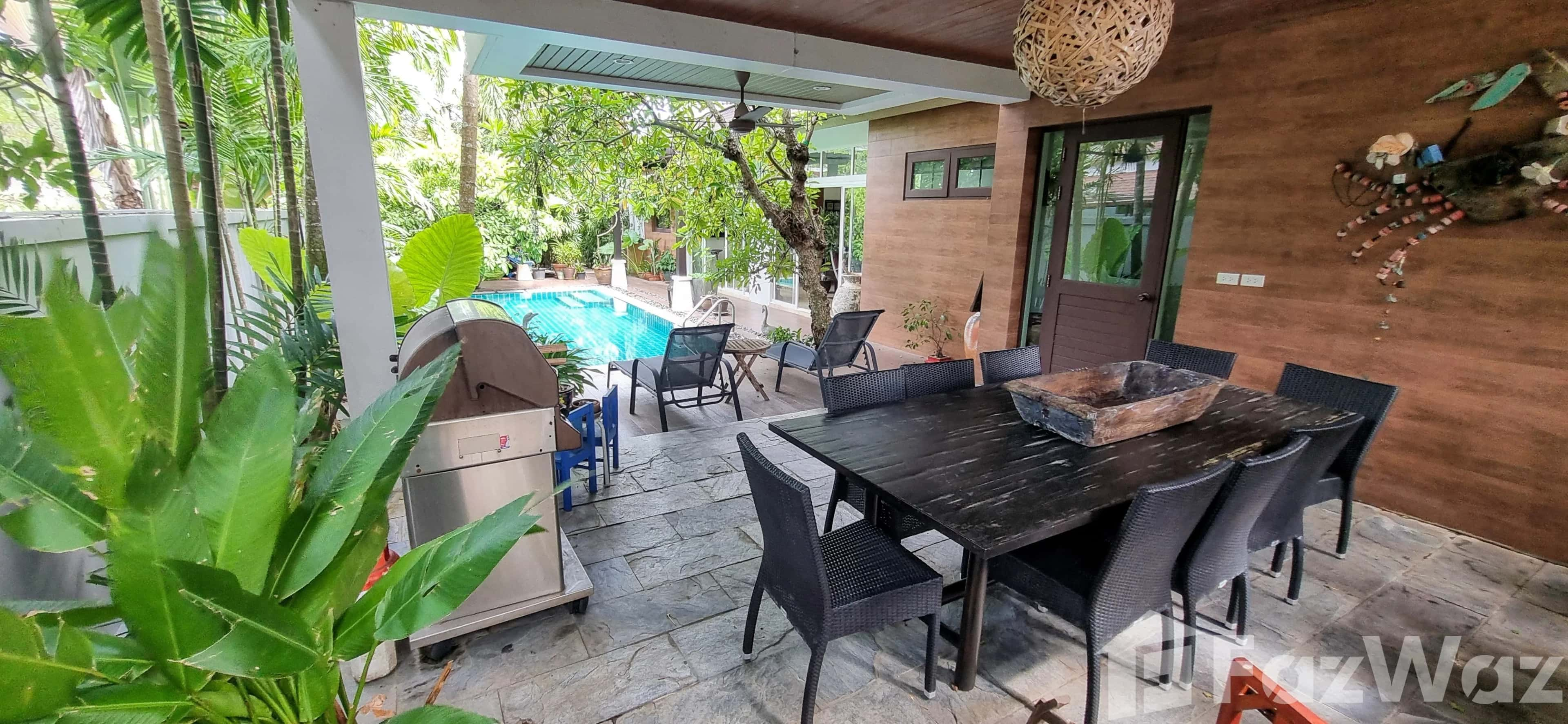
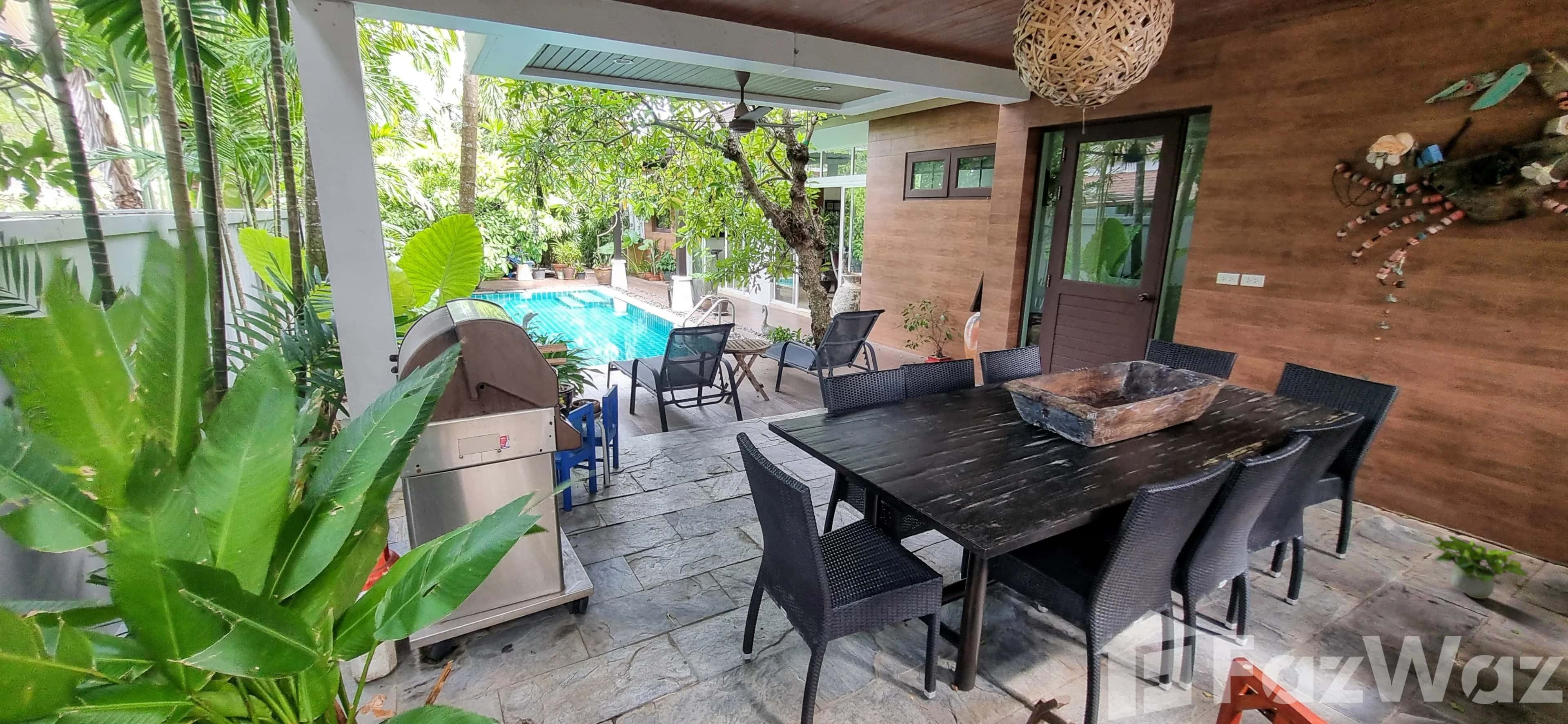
+ potted plant [1427,534,1527,599]
